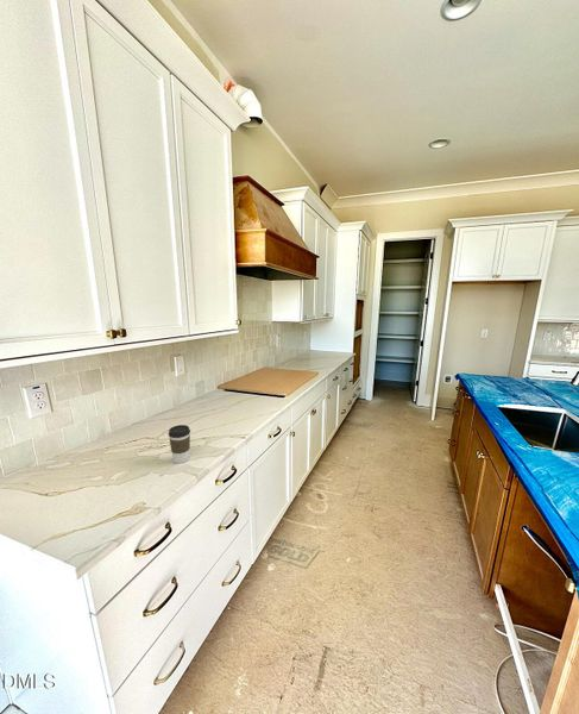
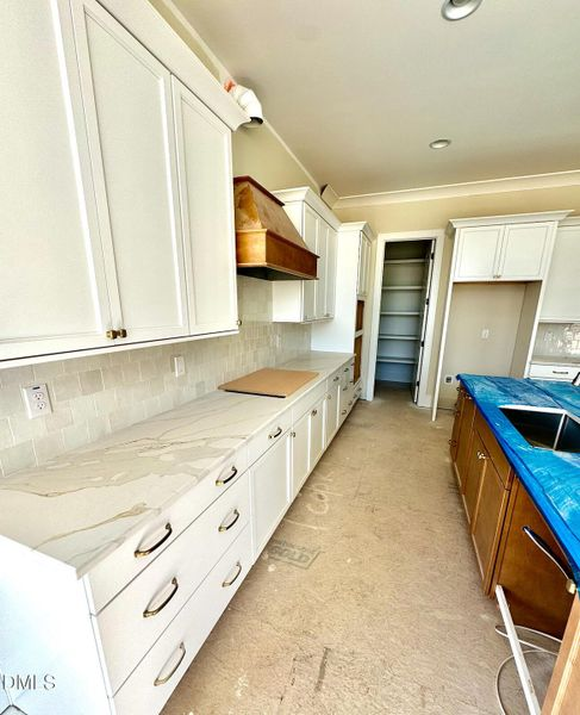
- coffee cup [168,424,191,464]
